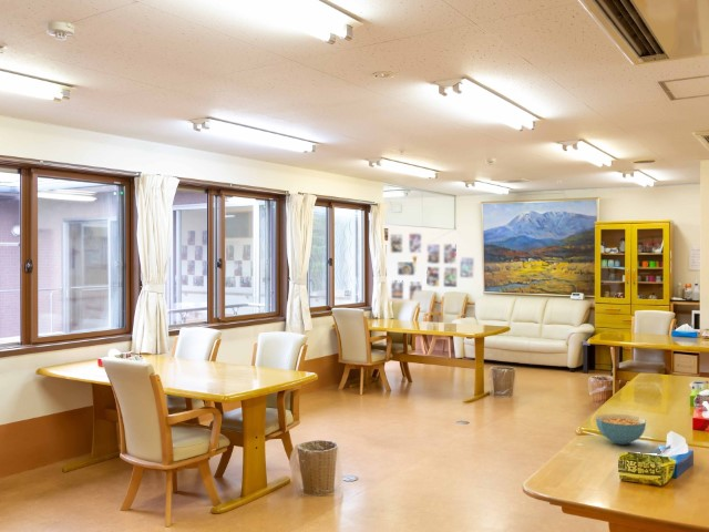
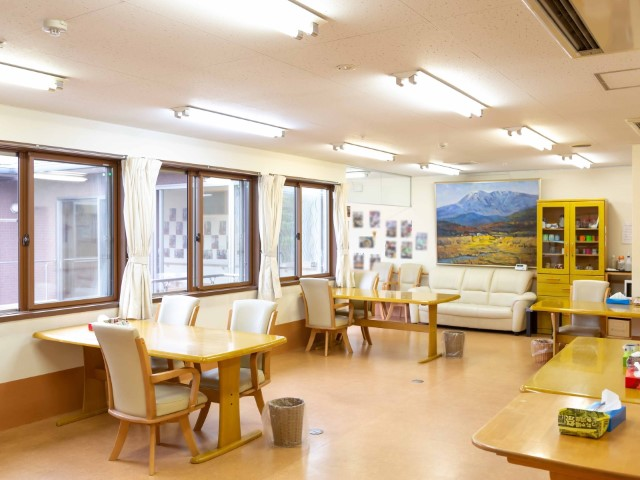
- cereal bowl [595,413,647,446]
